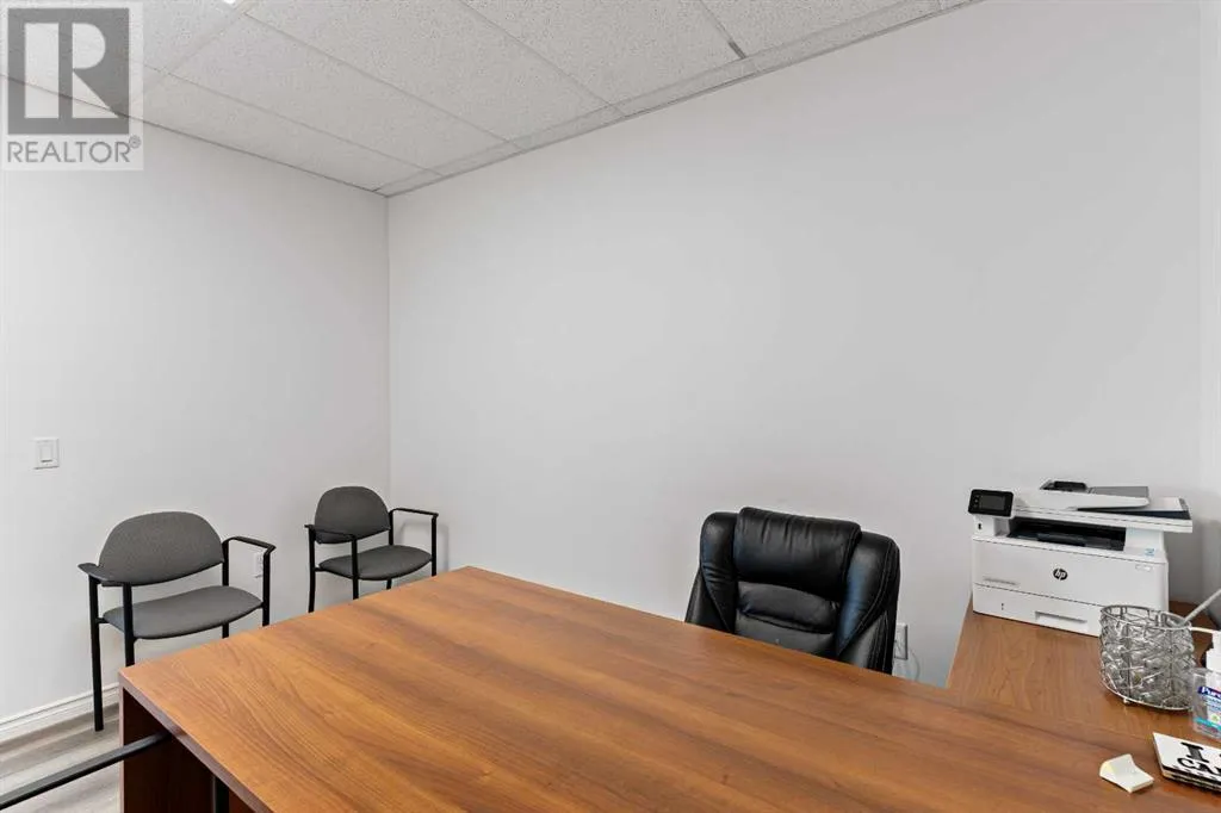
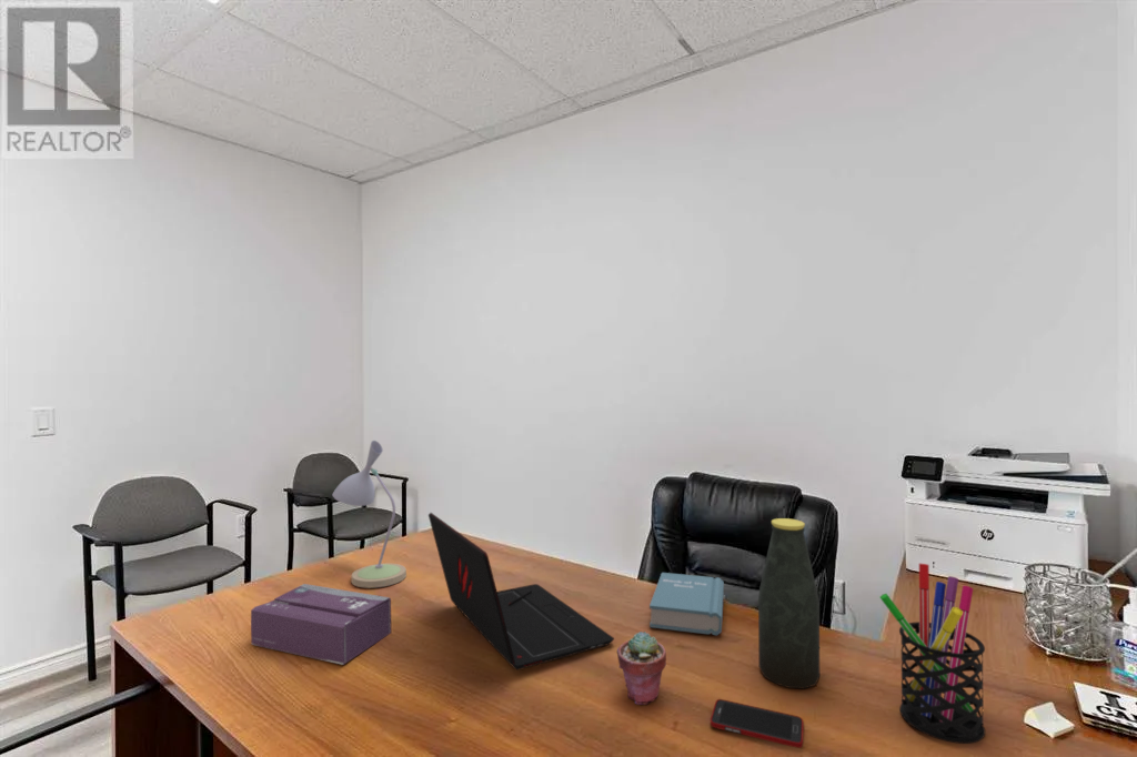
+ laptop [427,512,615,670]
+ cell phone [710,698,805,749]
+ pen holder [878,563,986,745]
+ potted succulent [616,630,667,706]
+ desk lamp [332,440,407,589]
+ tissue box [250,583,392,666]
+ book [648,572,725,636]
+ bottle [757,517,821,689]
